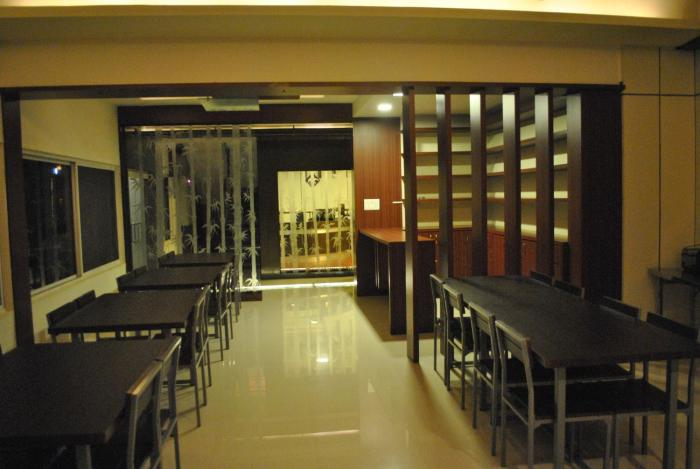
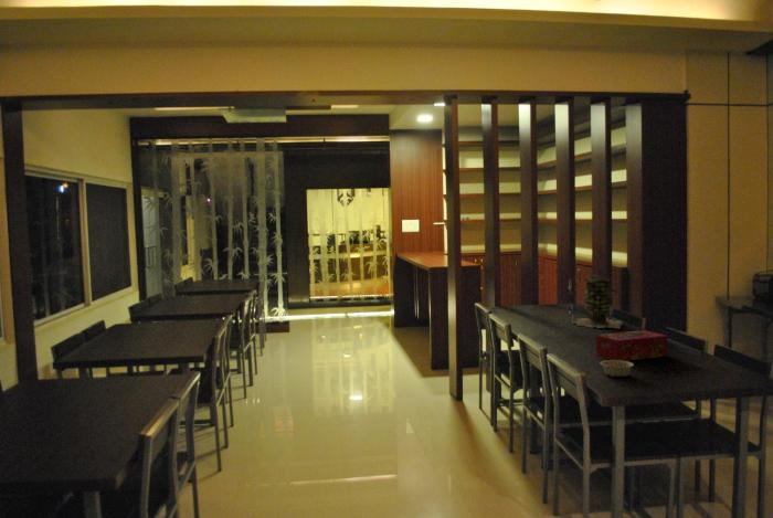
+ succulent plant [566,273,624,329]
+ tissue box [595,329,668,361]
+ legume [593,358,635,378]
